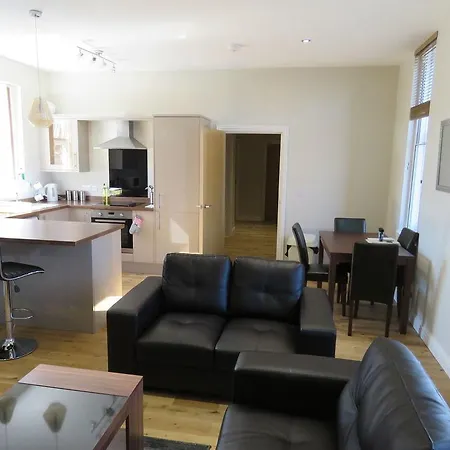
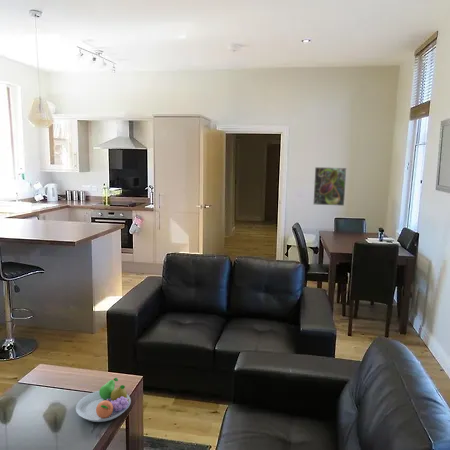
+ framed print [312,166,348,207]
+ fruit bowl [75,377,132,423]
